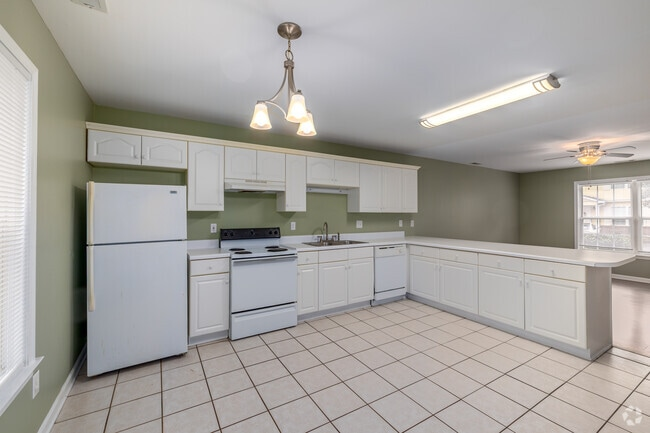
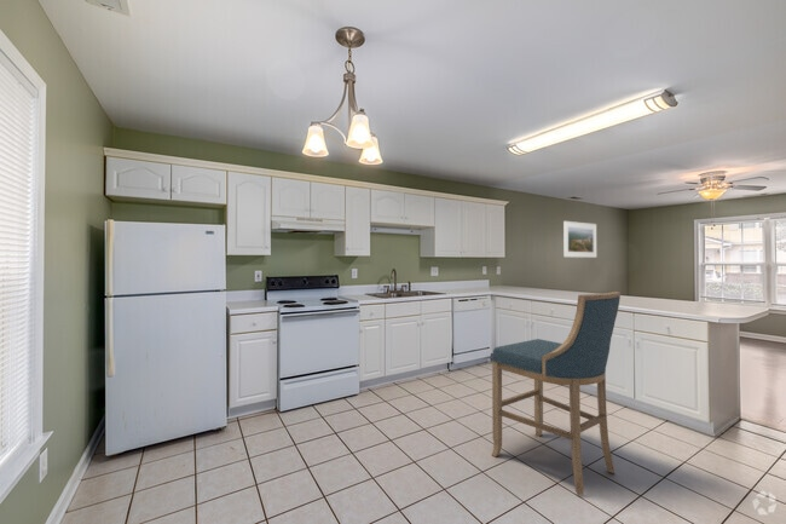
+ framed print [562,220,597,259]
+ chair [491,290,622,496]
